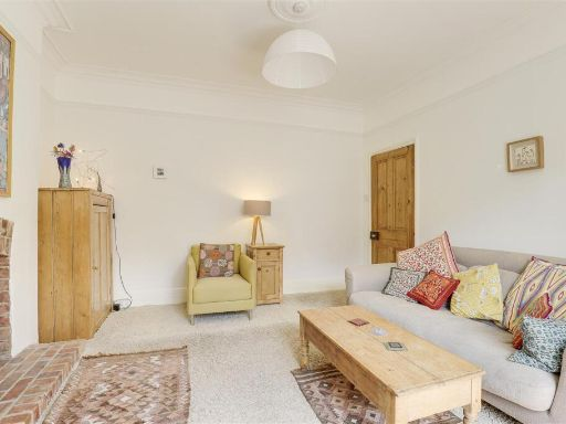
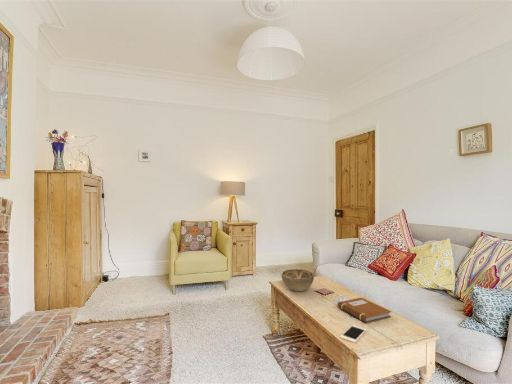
+ cell phone [339,324,367,344]
+ decorative bowl [281,268,315,292]
+ notebook [337,297,392,324]
